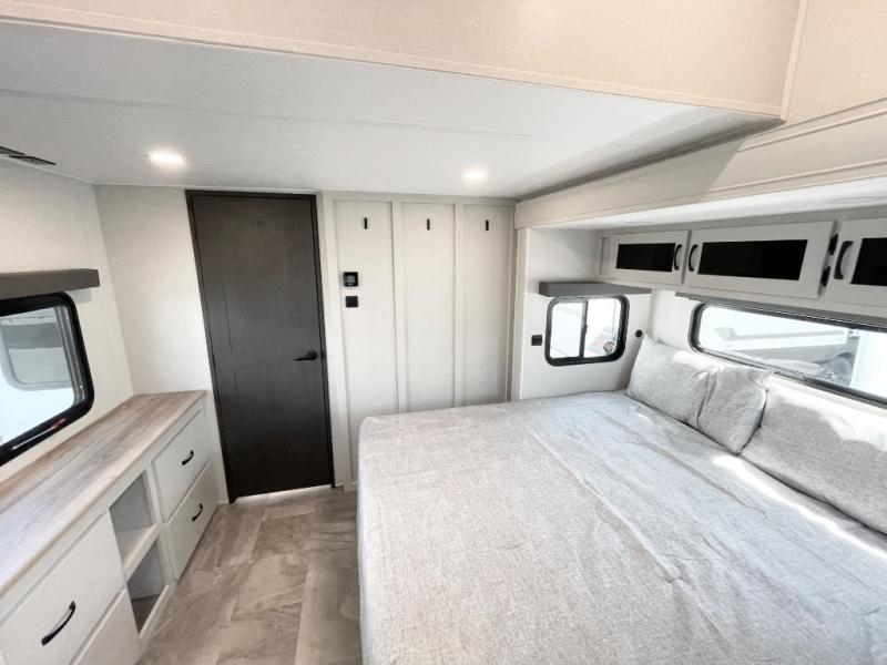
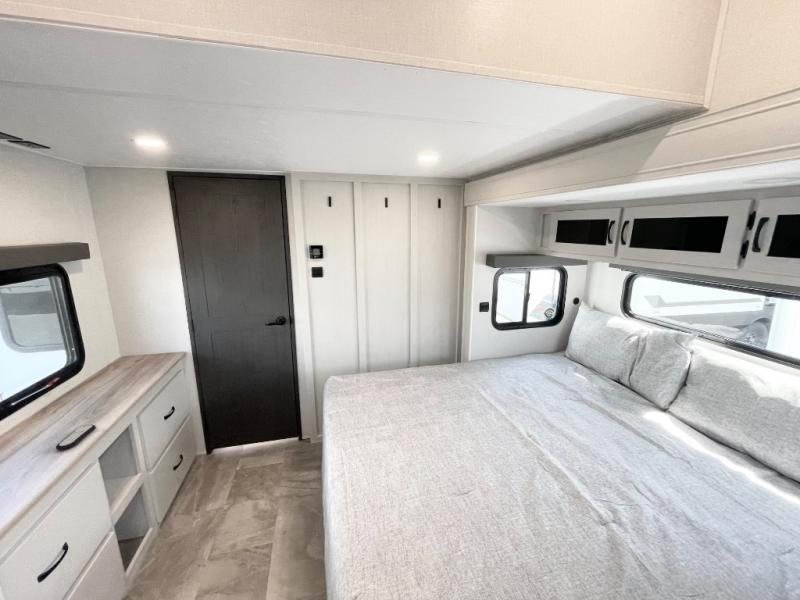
+ remote control [55,424,97,451]
